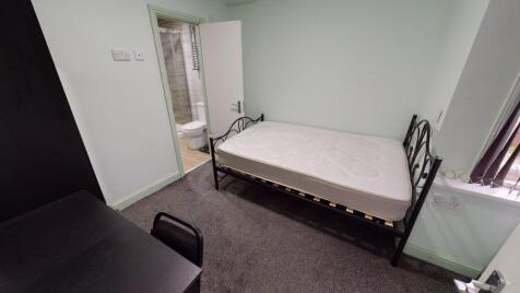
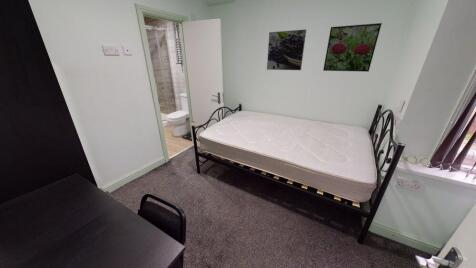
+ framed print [322,22,383,73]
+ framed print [266,28,307,71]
